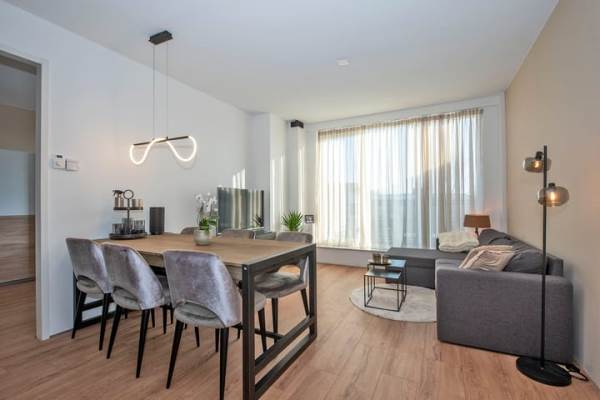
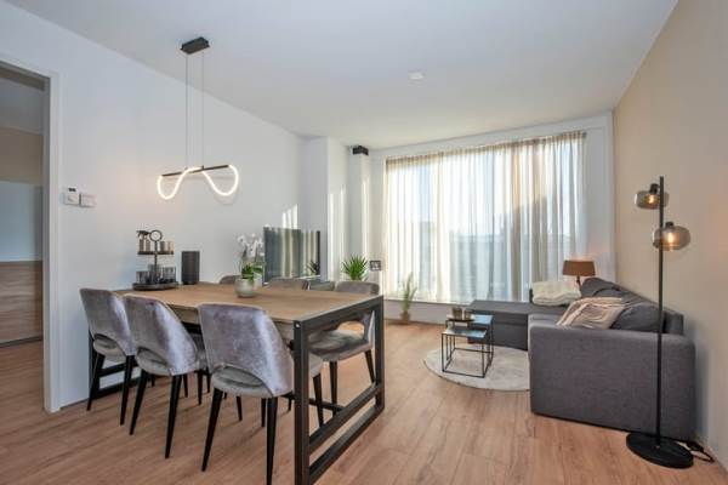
+ house plant [394,268,422,326]
